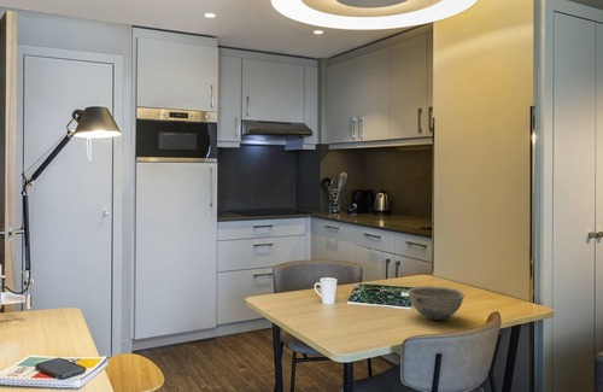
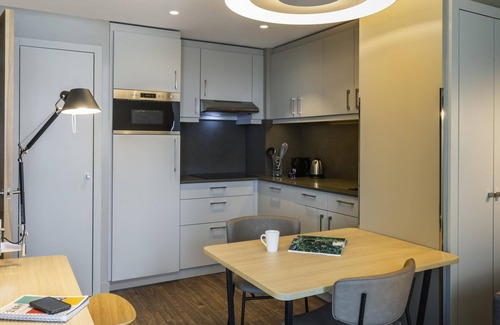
- bowl [406,285,466,321]
